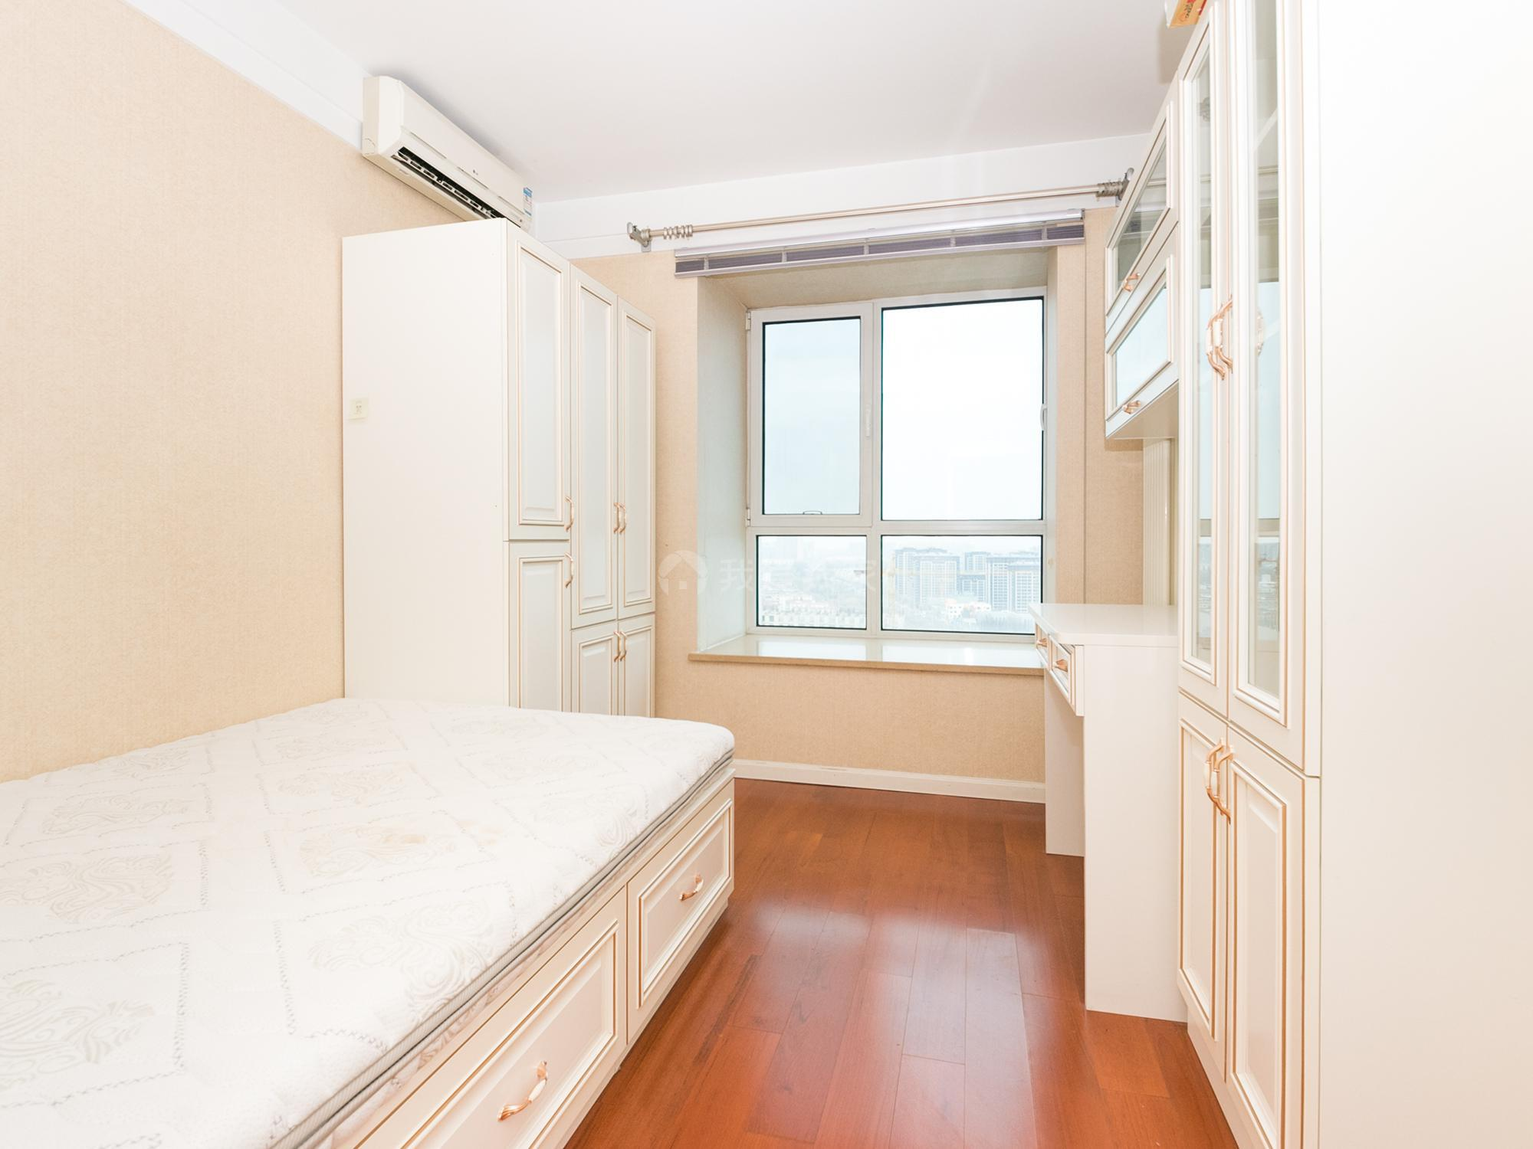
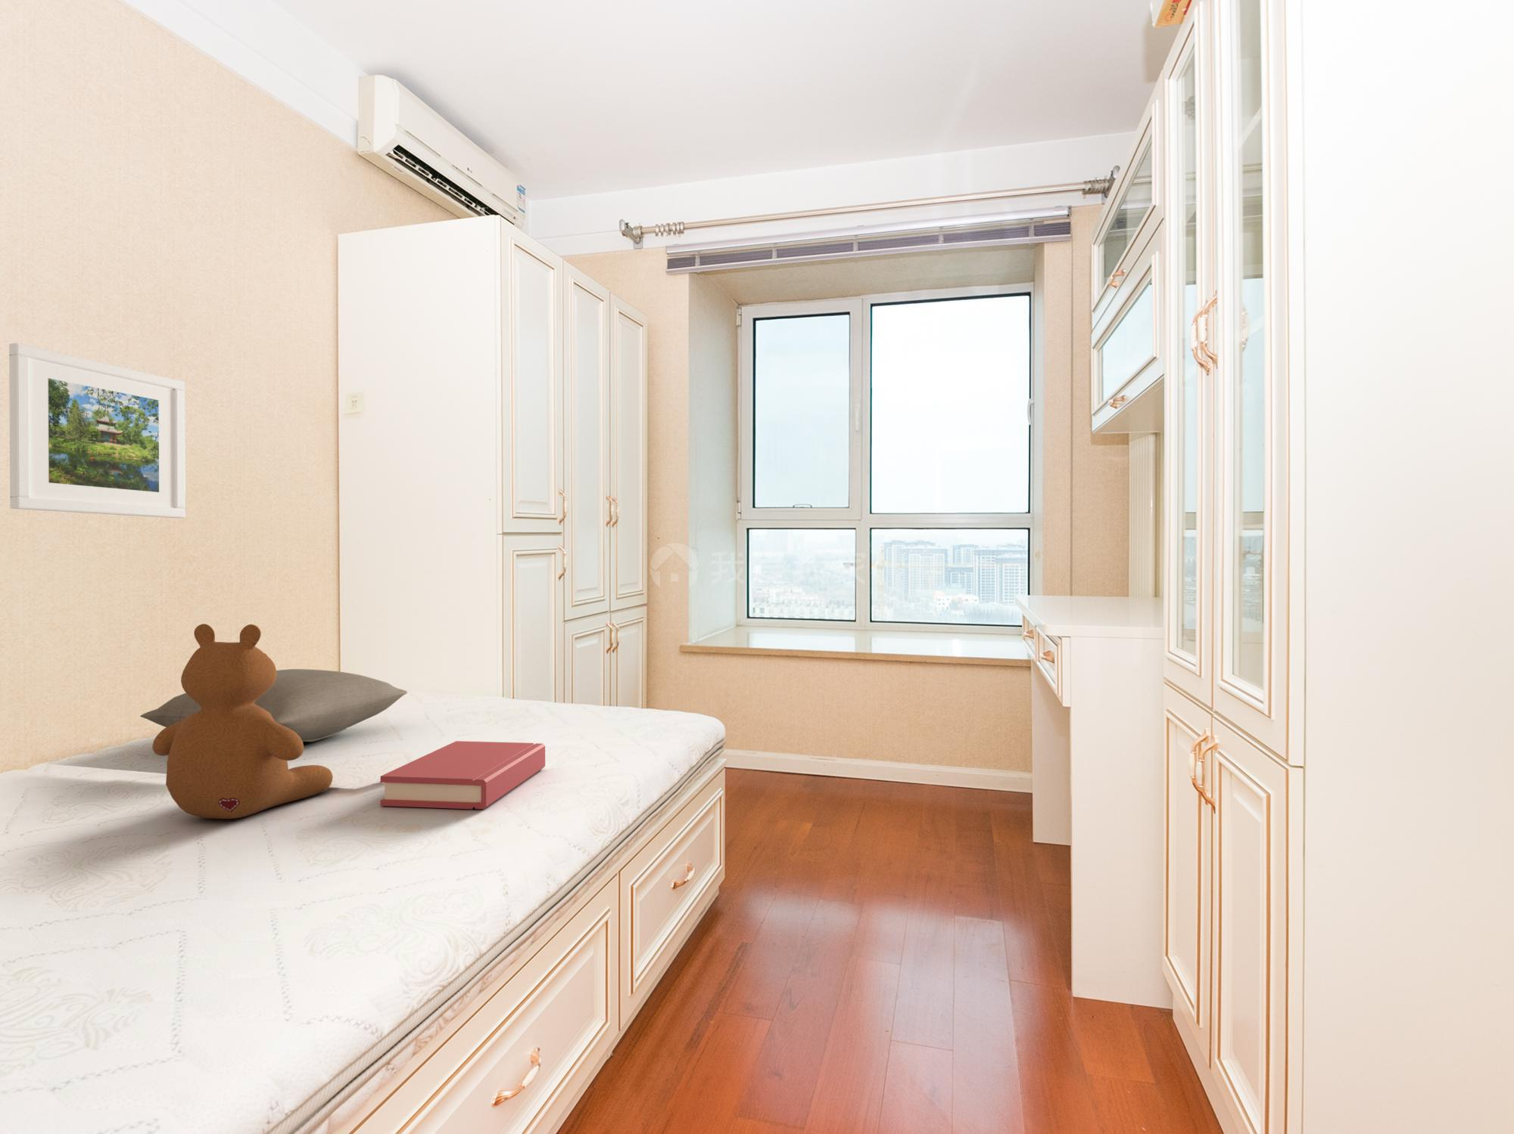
+ hardback book [380,740,546,810]
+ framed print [8,343,186,518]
+ pillow [139,668,408,742]
+ teddy bear [151,623,334,820]
